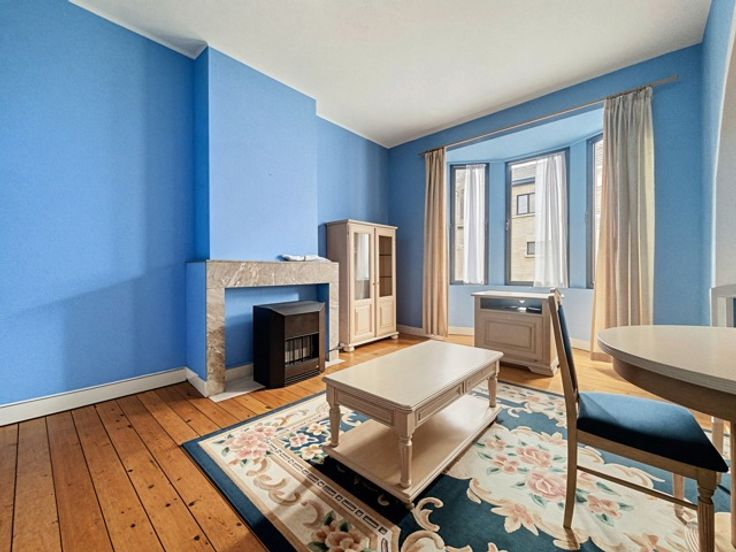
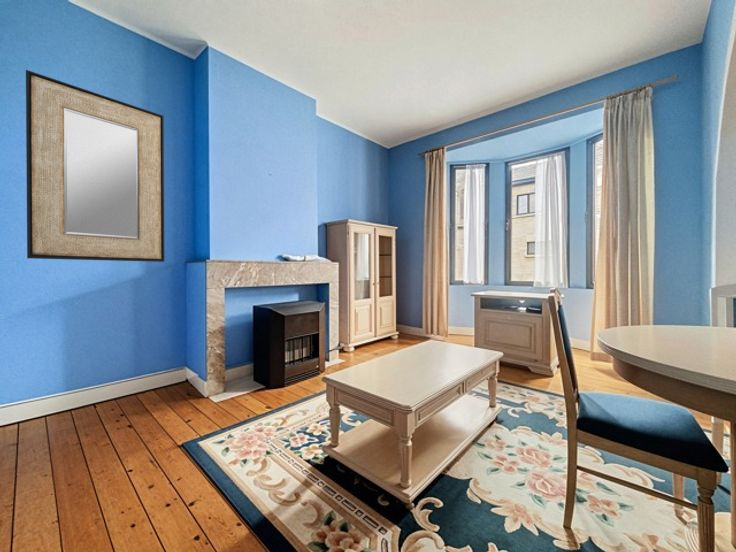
+ home mirror [25,69,165,263]
